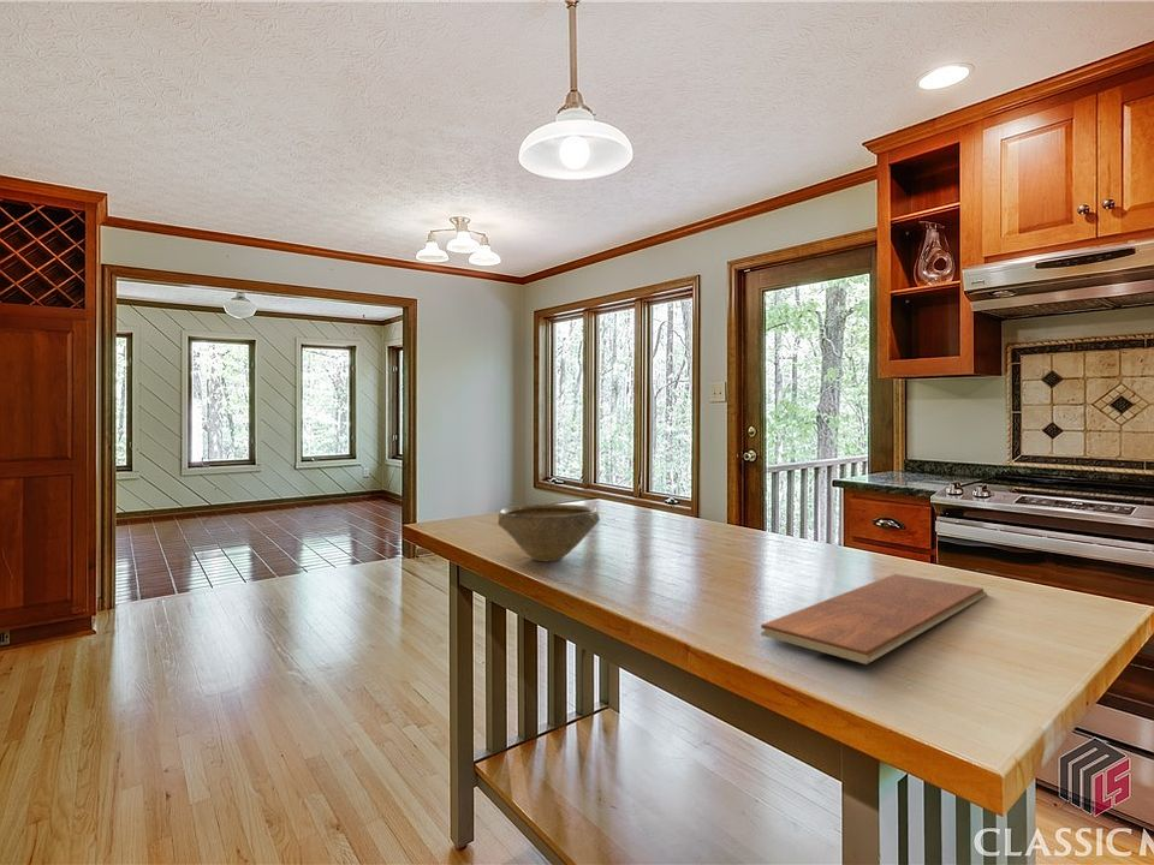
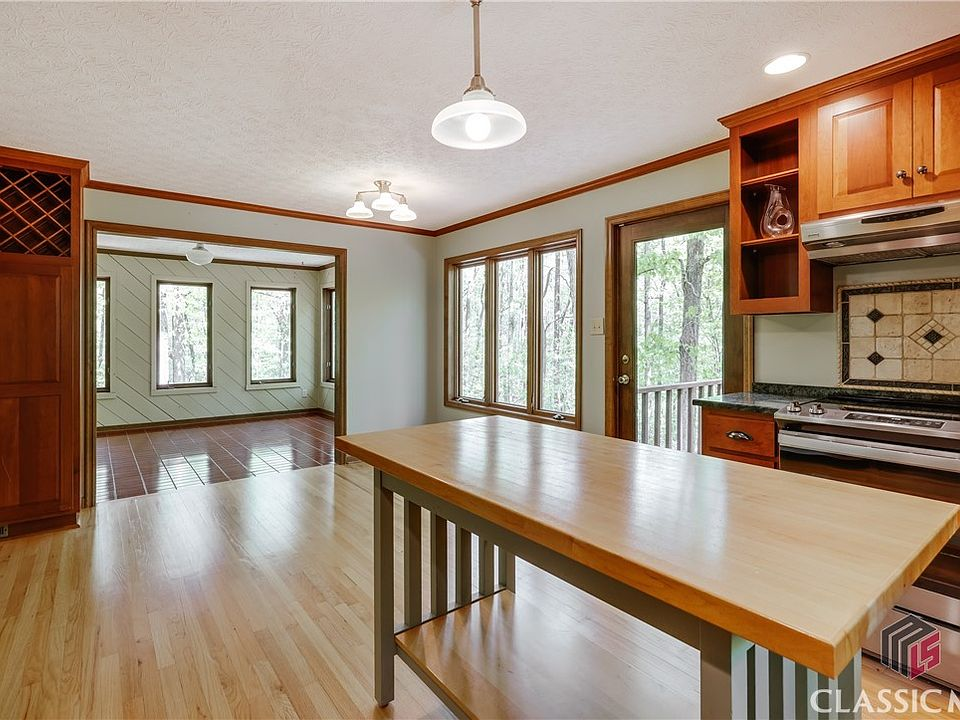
- bowl [496,502,601,562]
- chopping board [760,573,988,666]
